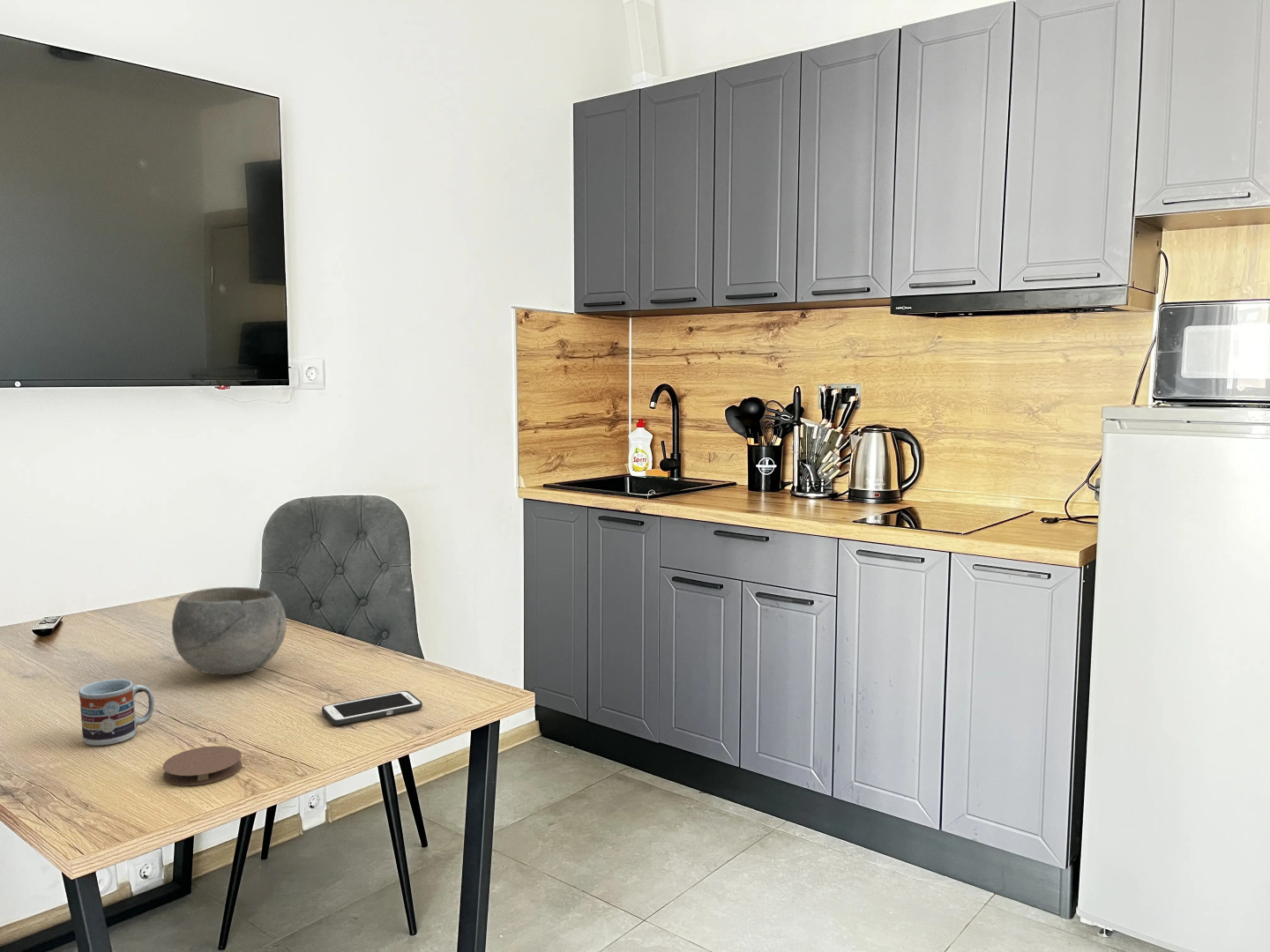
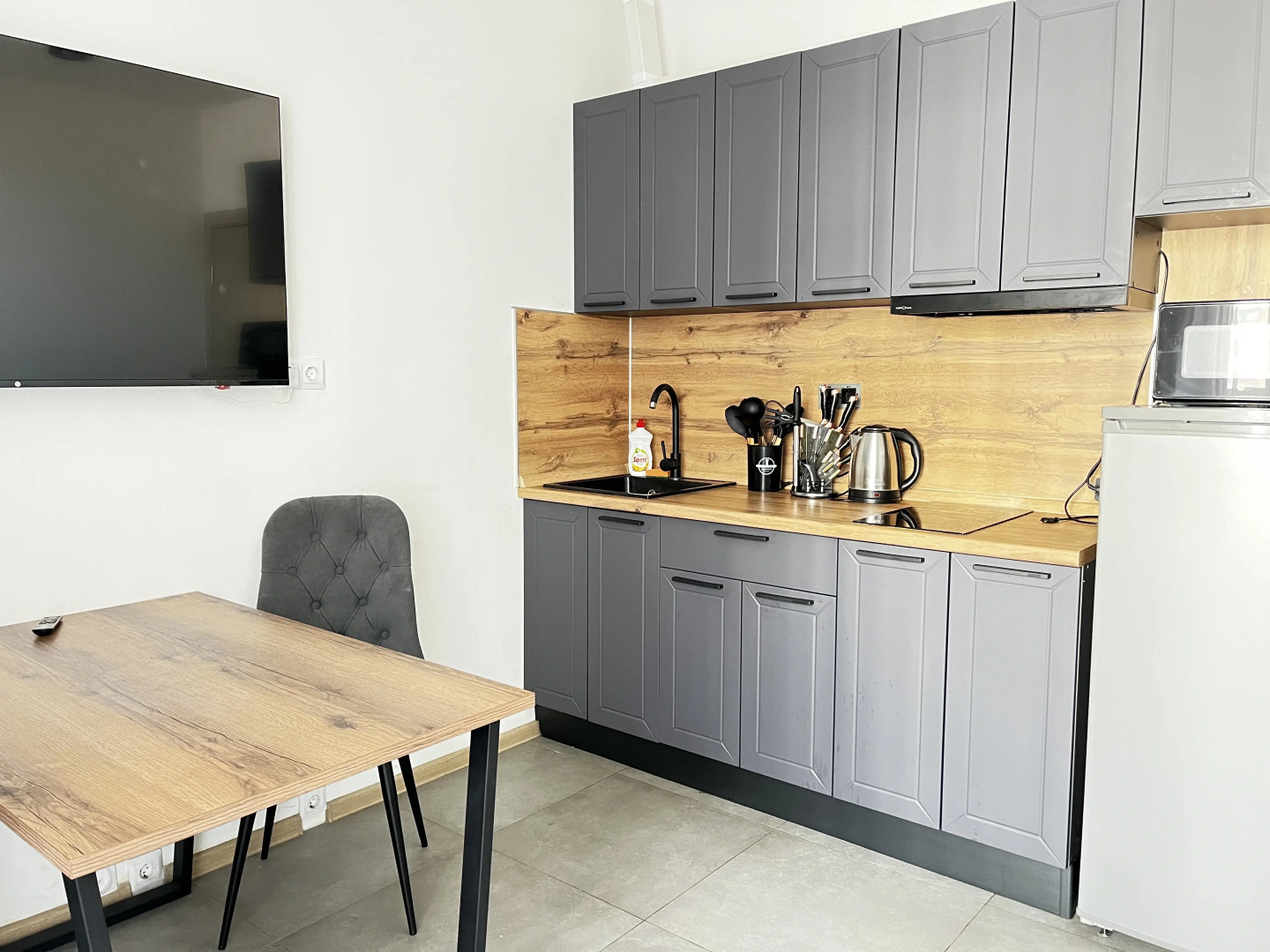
- coaster [162,745,243,786]
- bowl [171,586,288,675]
- cup [78,678,155,747]
- cell phone [321,690,423,726]
